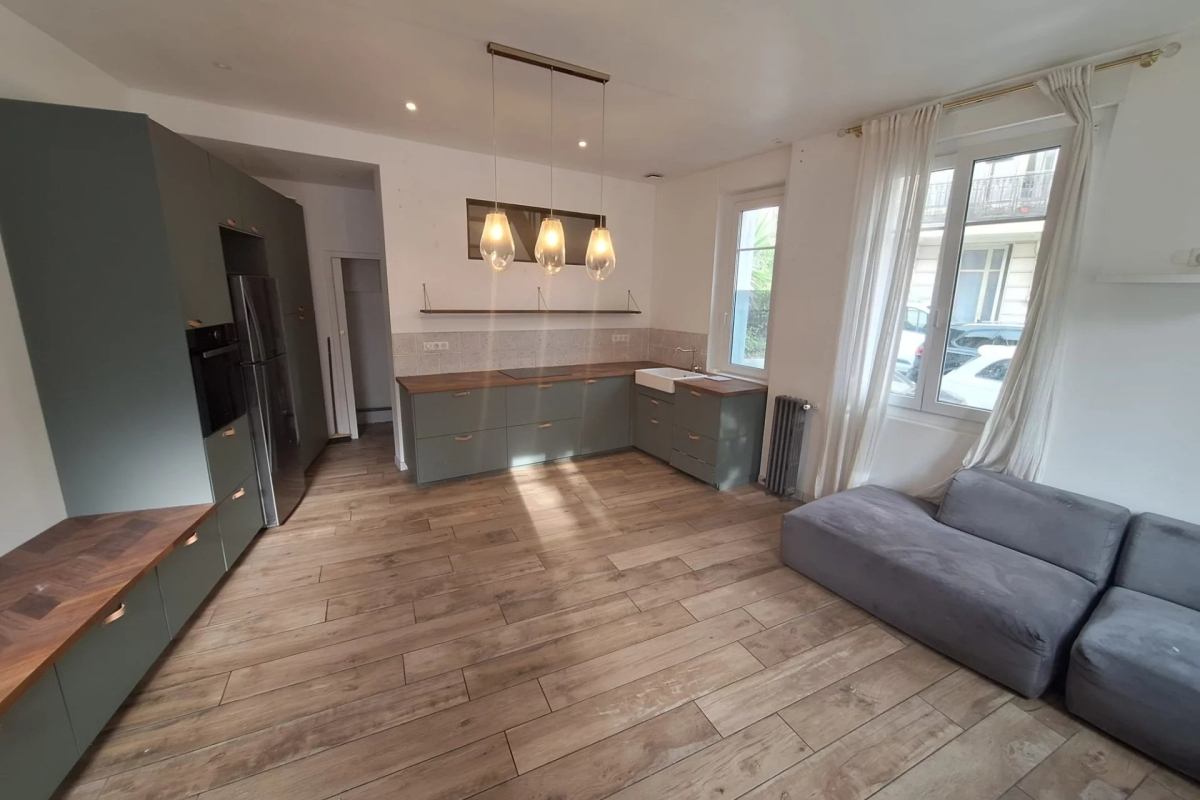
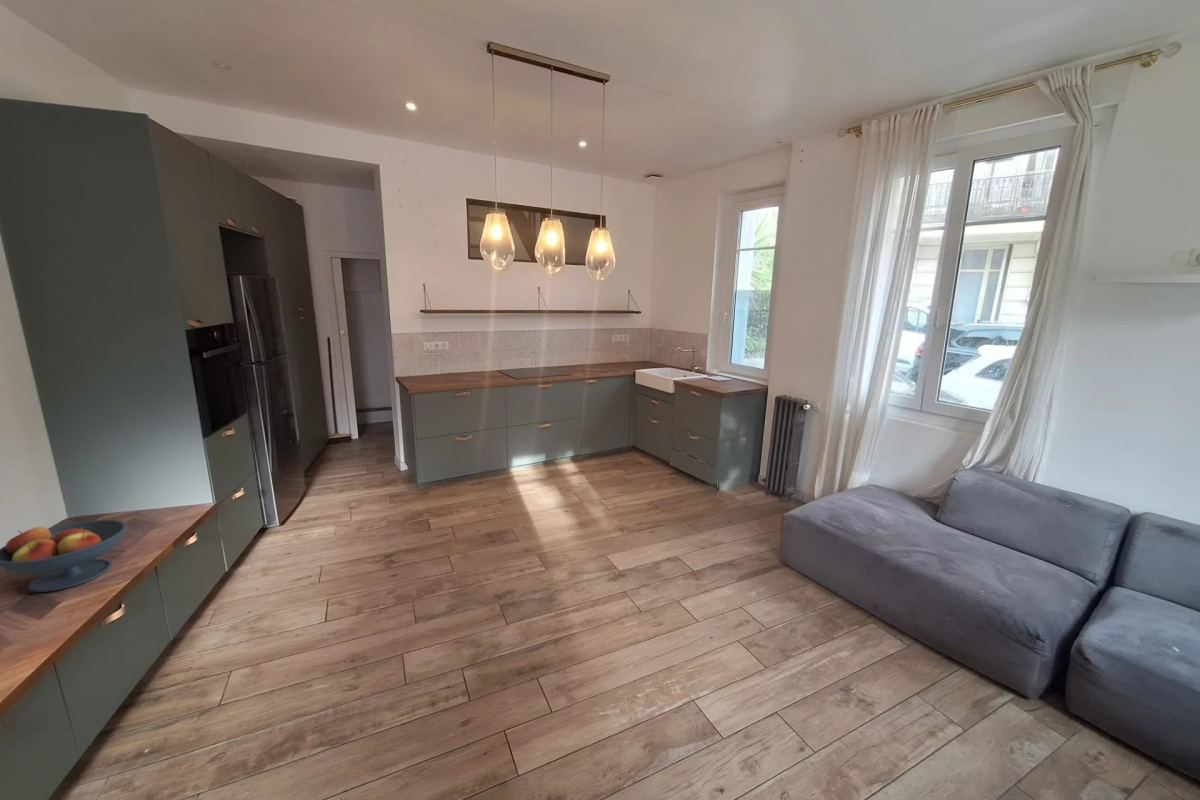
+ fruit bowl [0,519,127,593]
